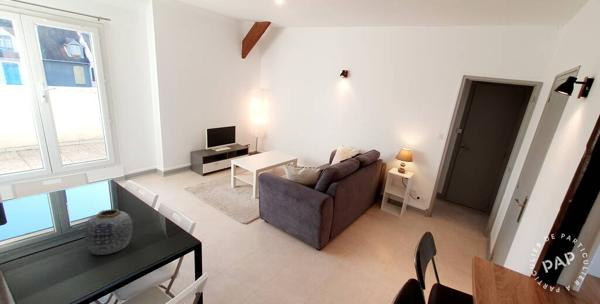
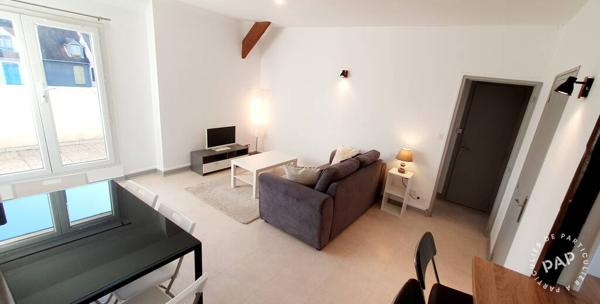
- vase [83,208,133,256]
